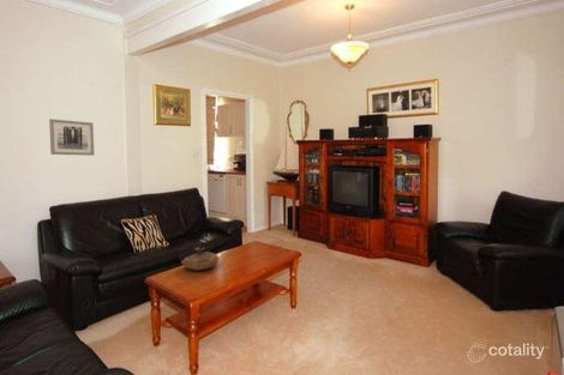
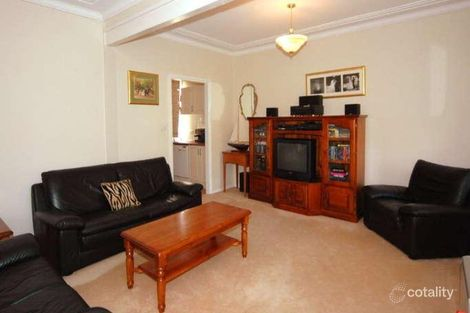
- decorative bowl [180,246,221,271]
- wall art [48,117,95,157]
